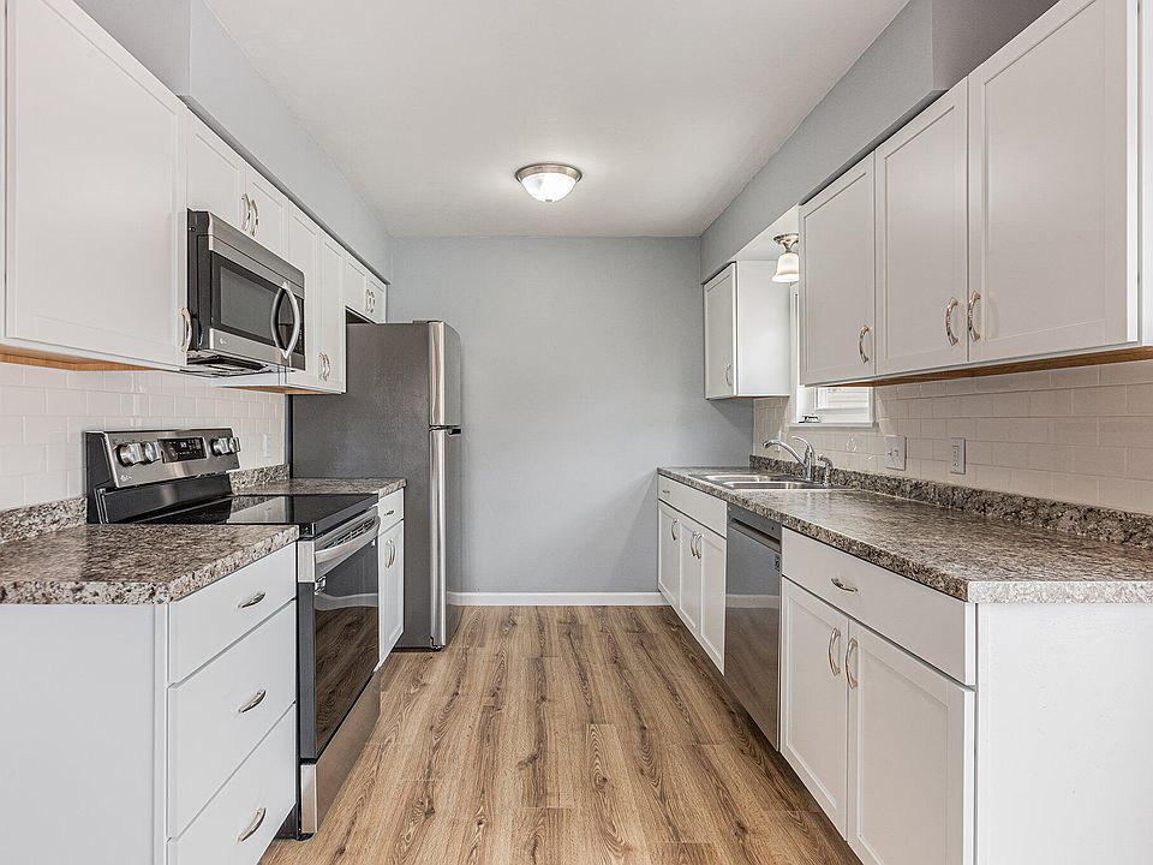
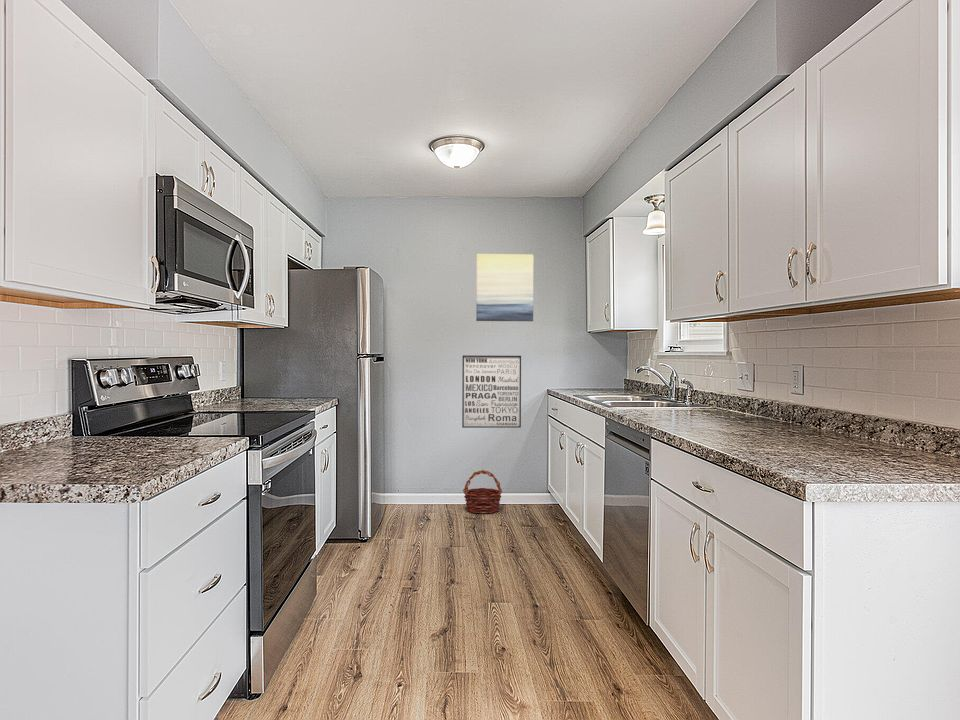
+ wall art [475,253,534,322]
+ basket [462,469,503,515]
+ wall art [461,354,522,429]
